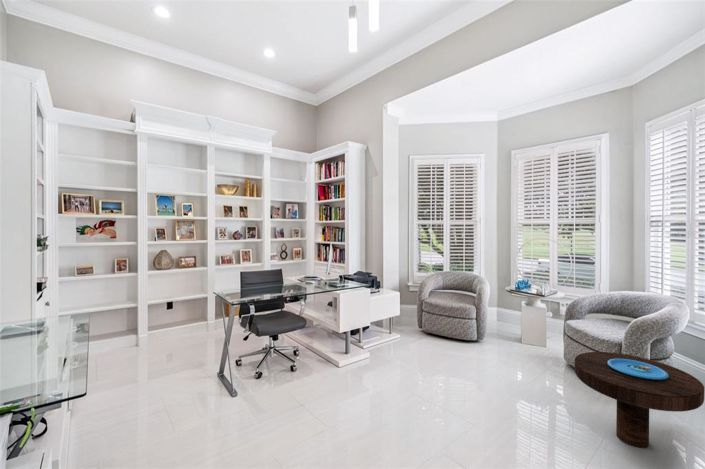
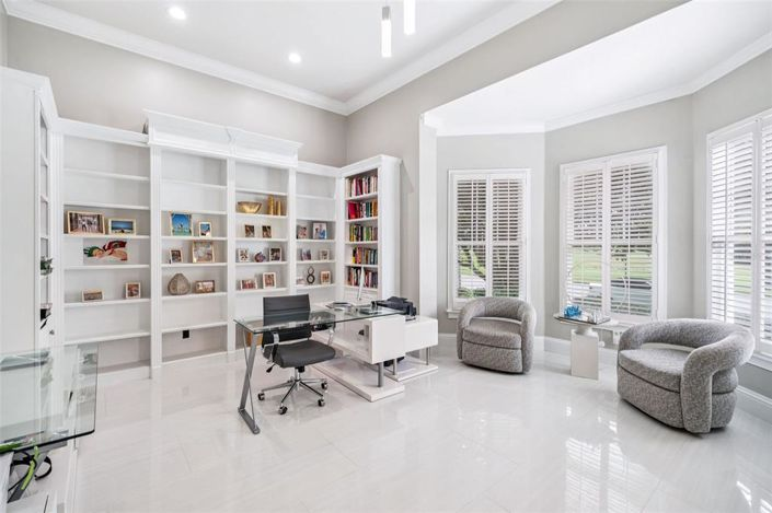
- side table [573,351,705,449]
